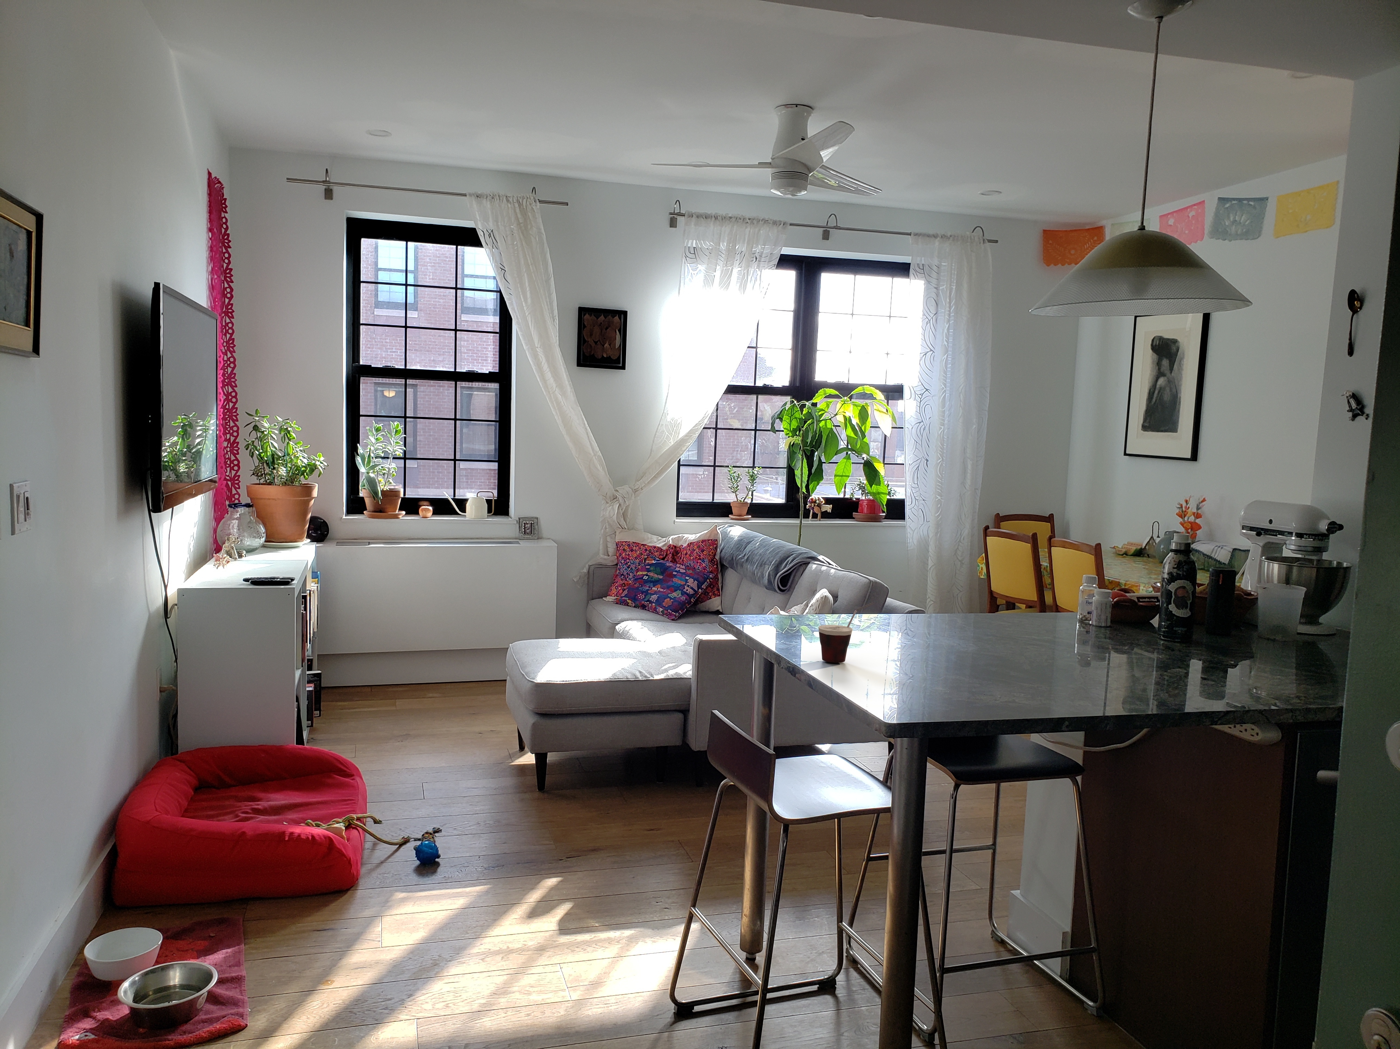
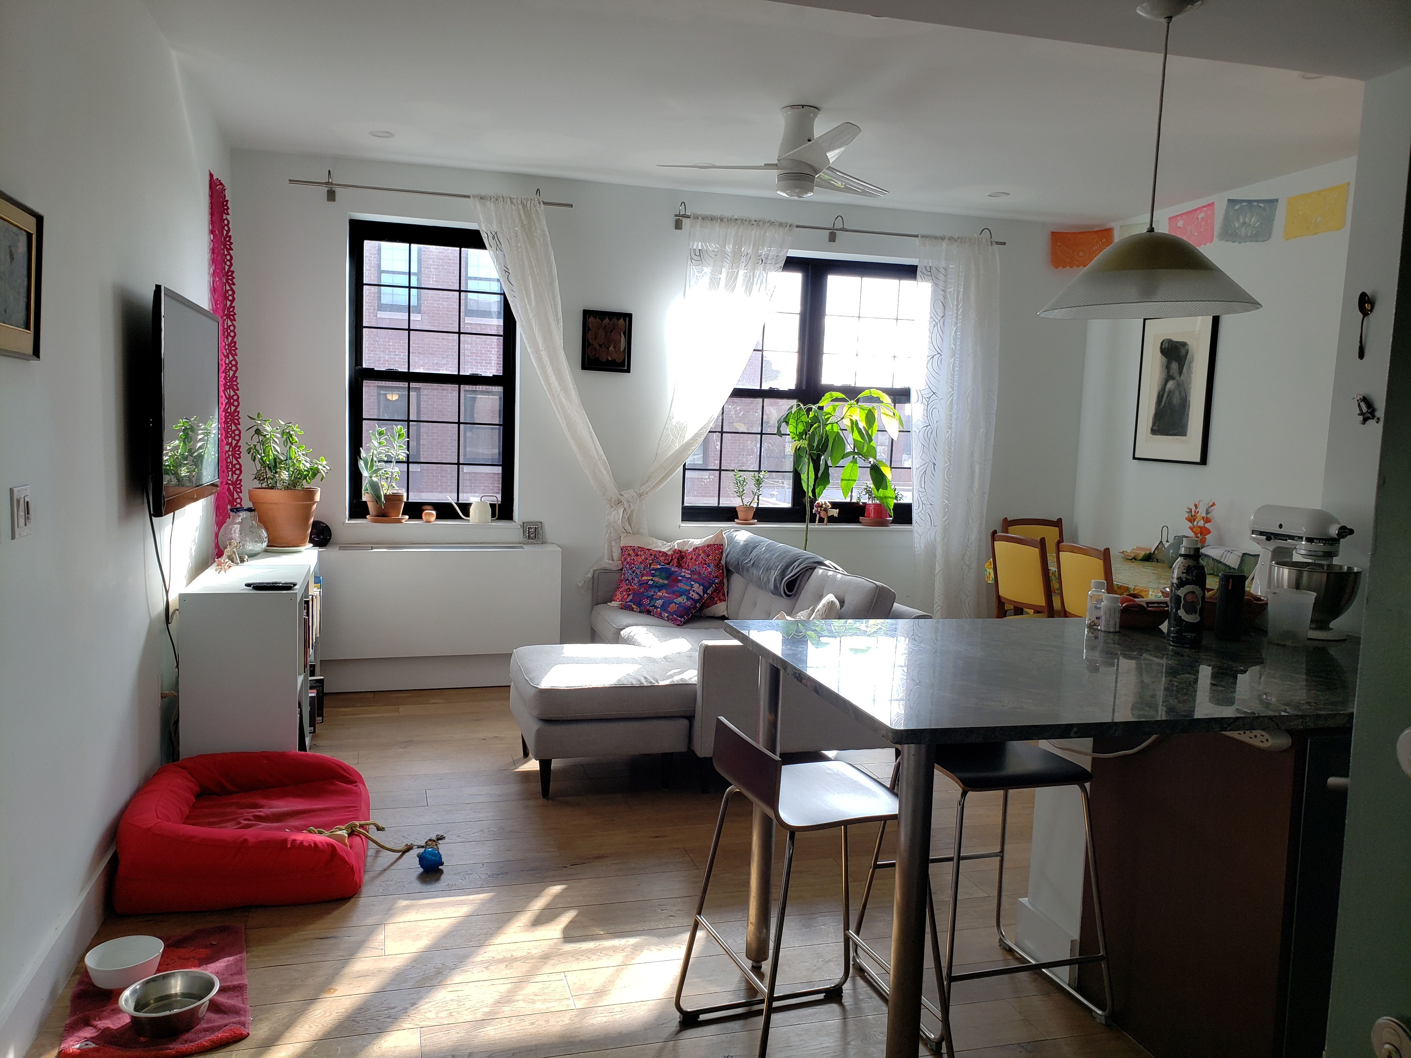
- cup [818,603,873,663]
